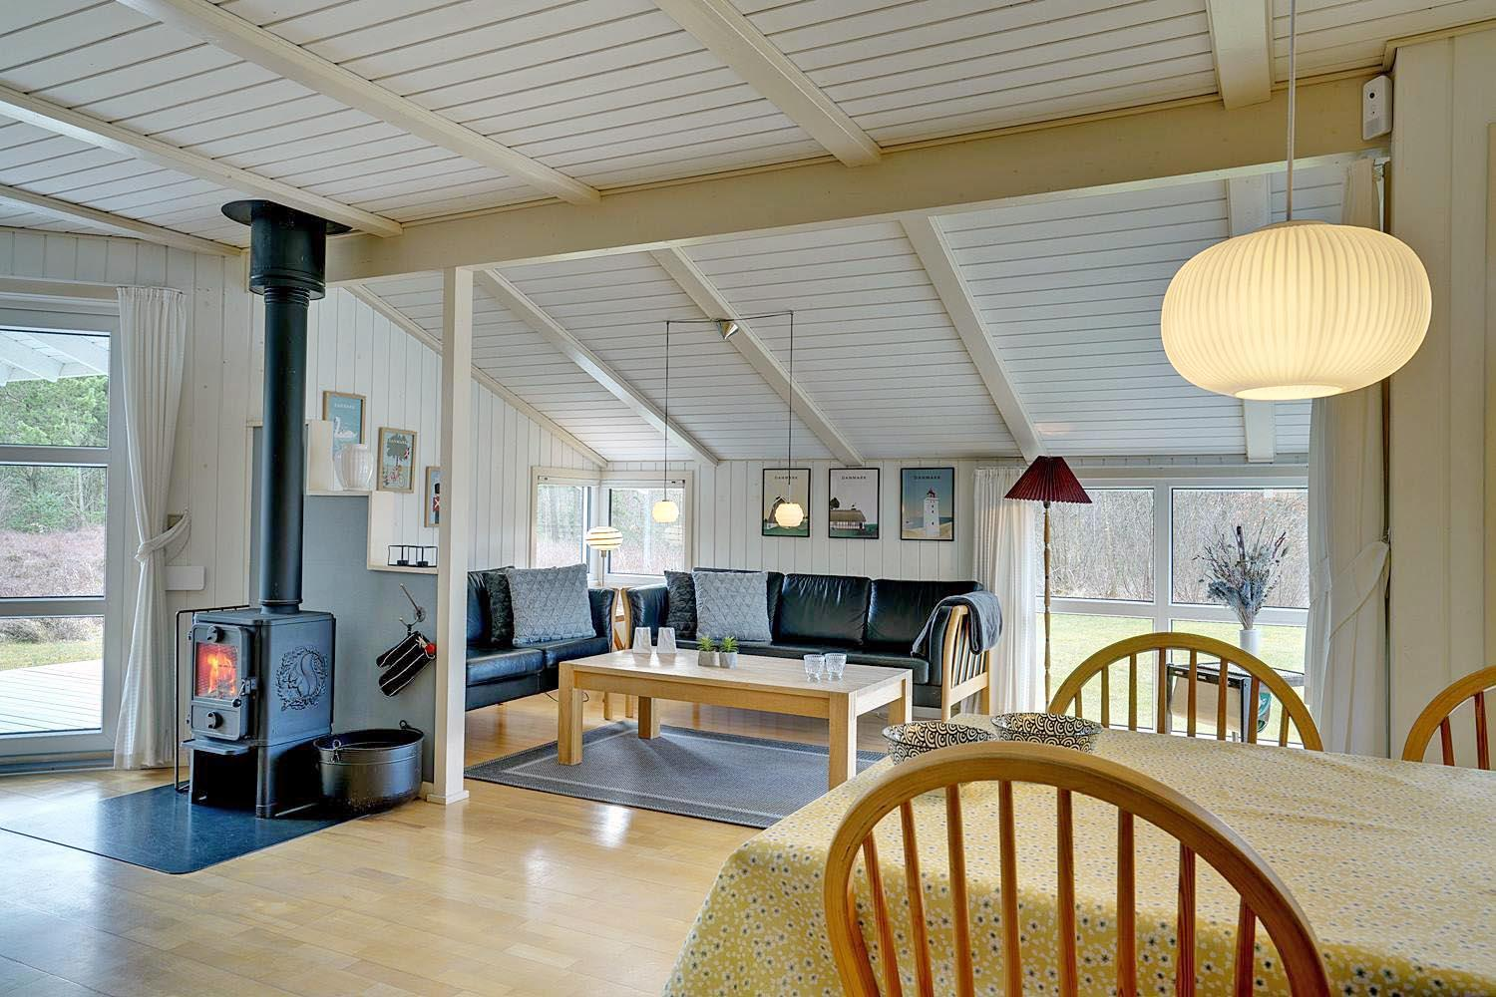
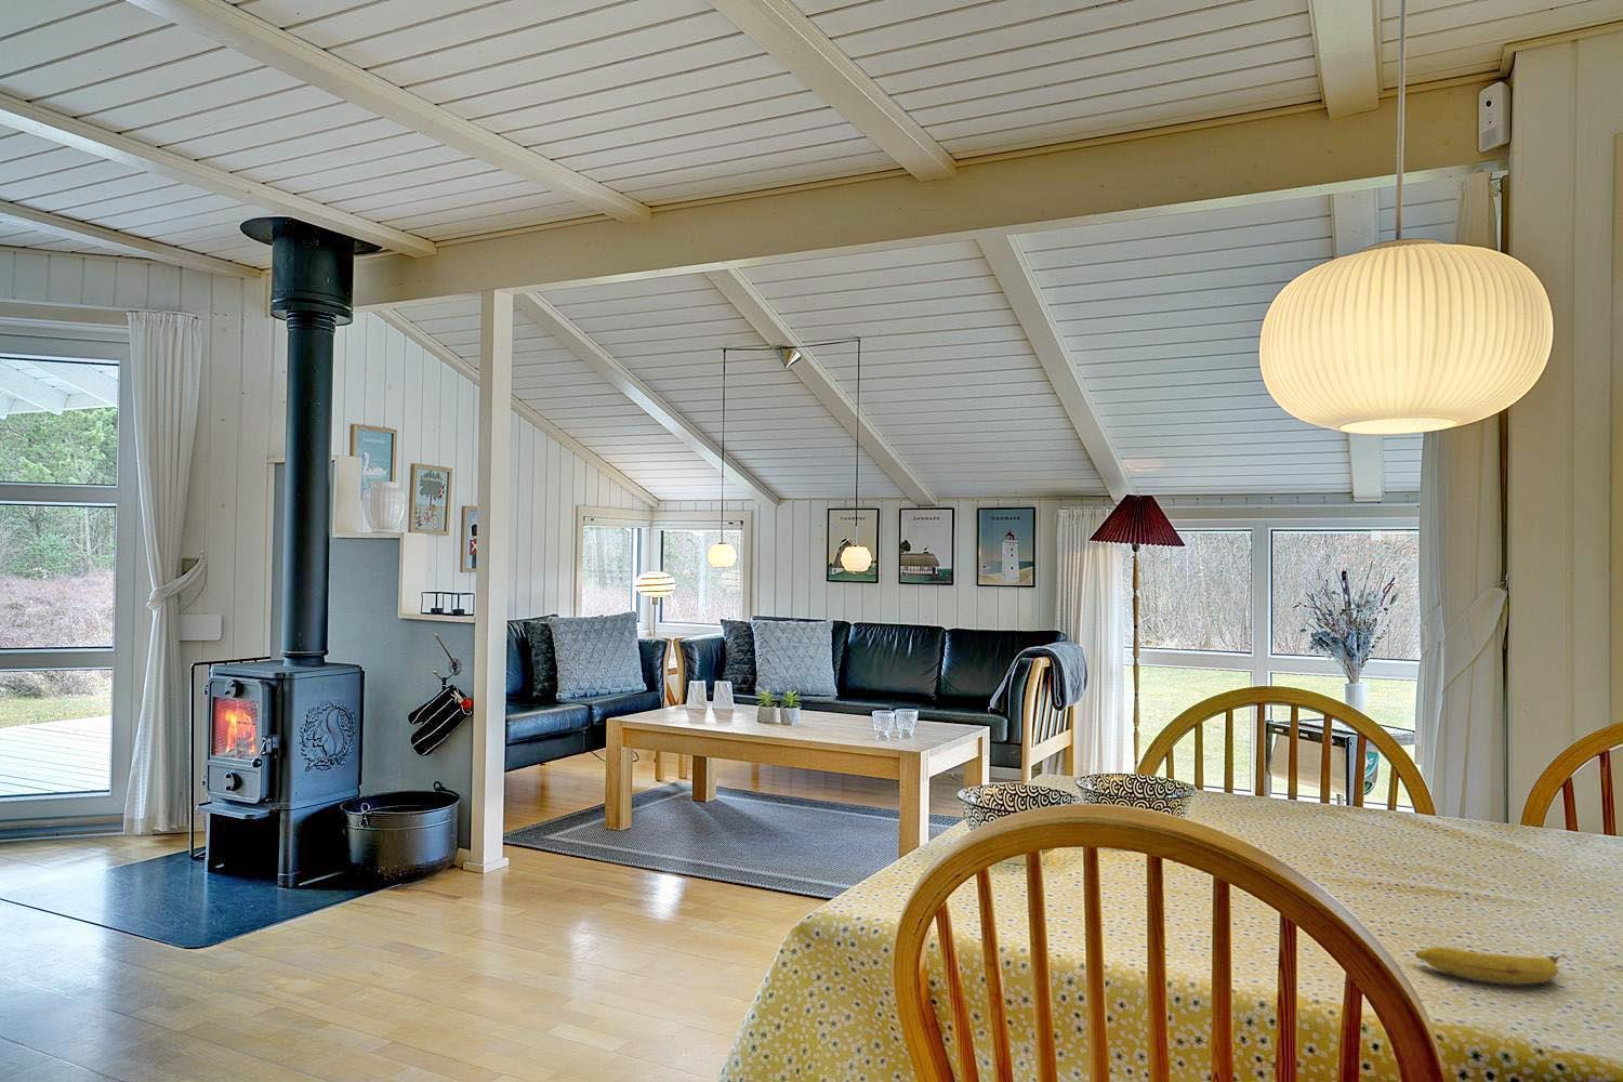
+ banana [1414,946,1569,984]
